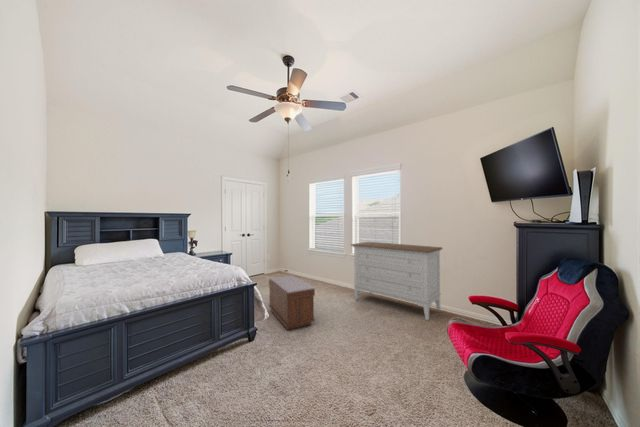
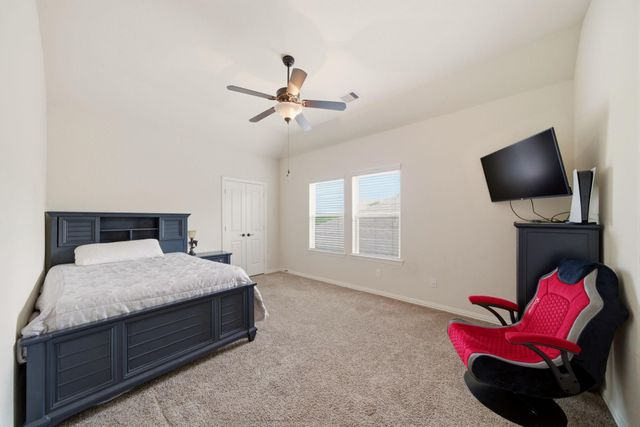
- bench [268,275,316,331]
- dresser [350,241,444,321]
